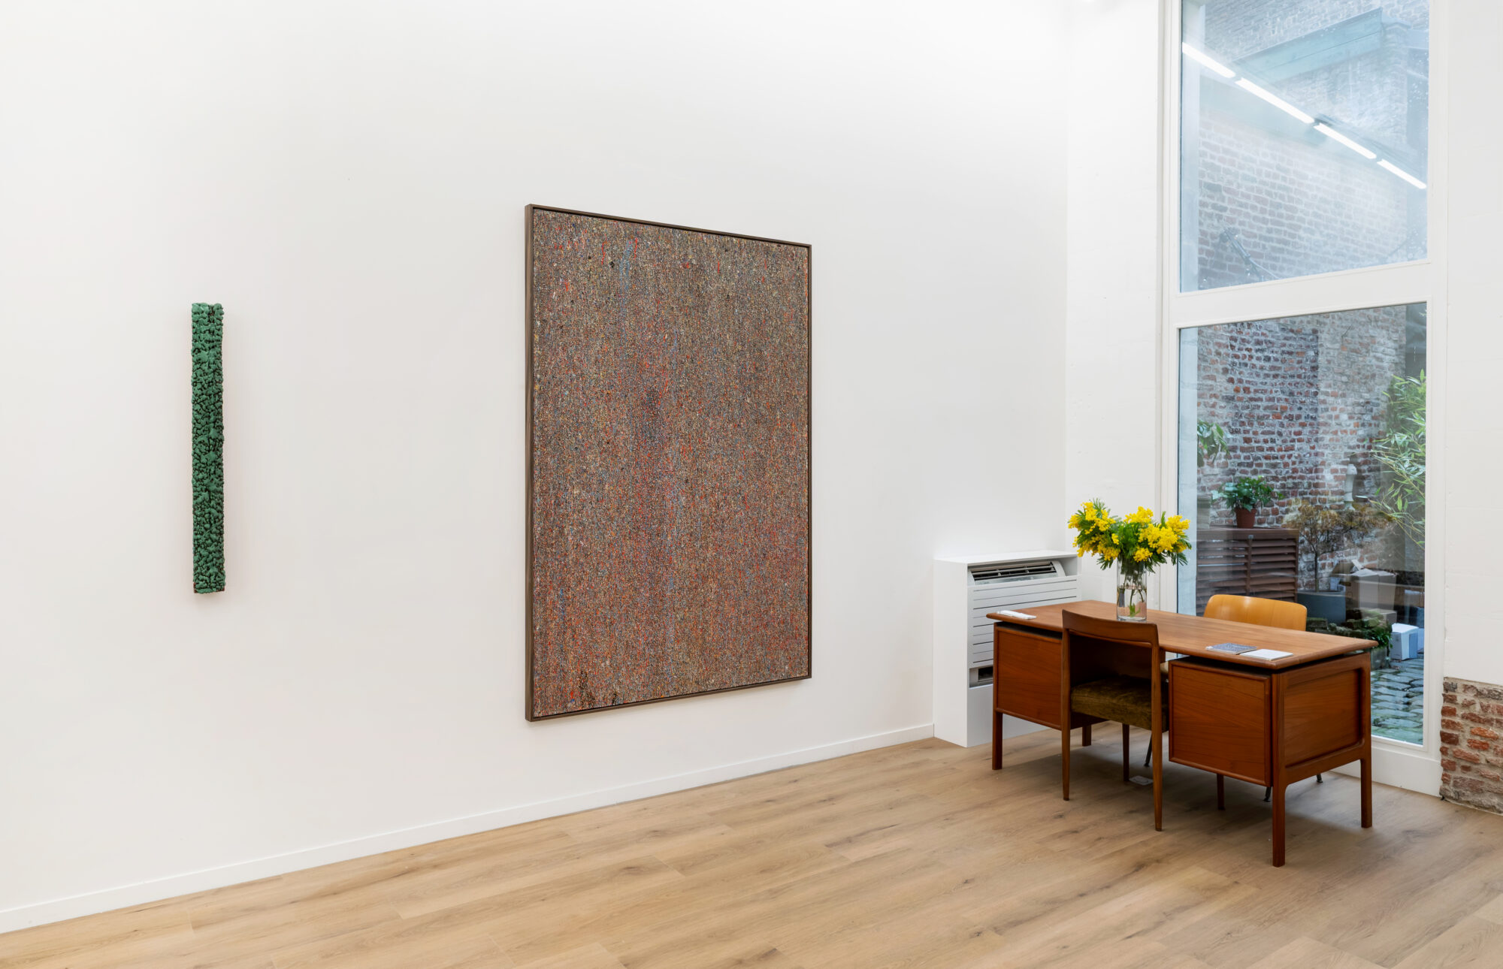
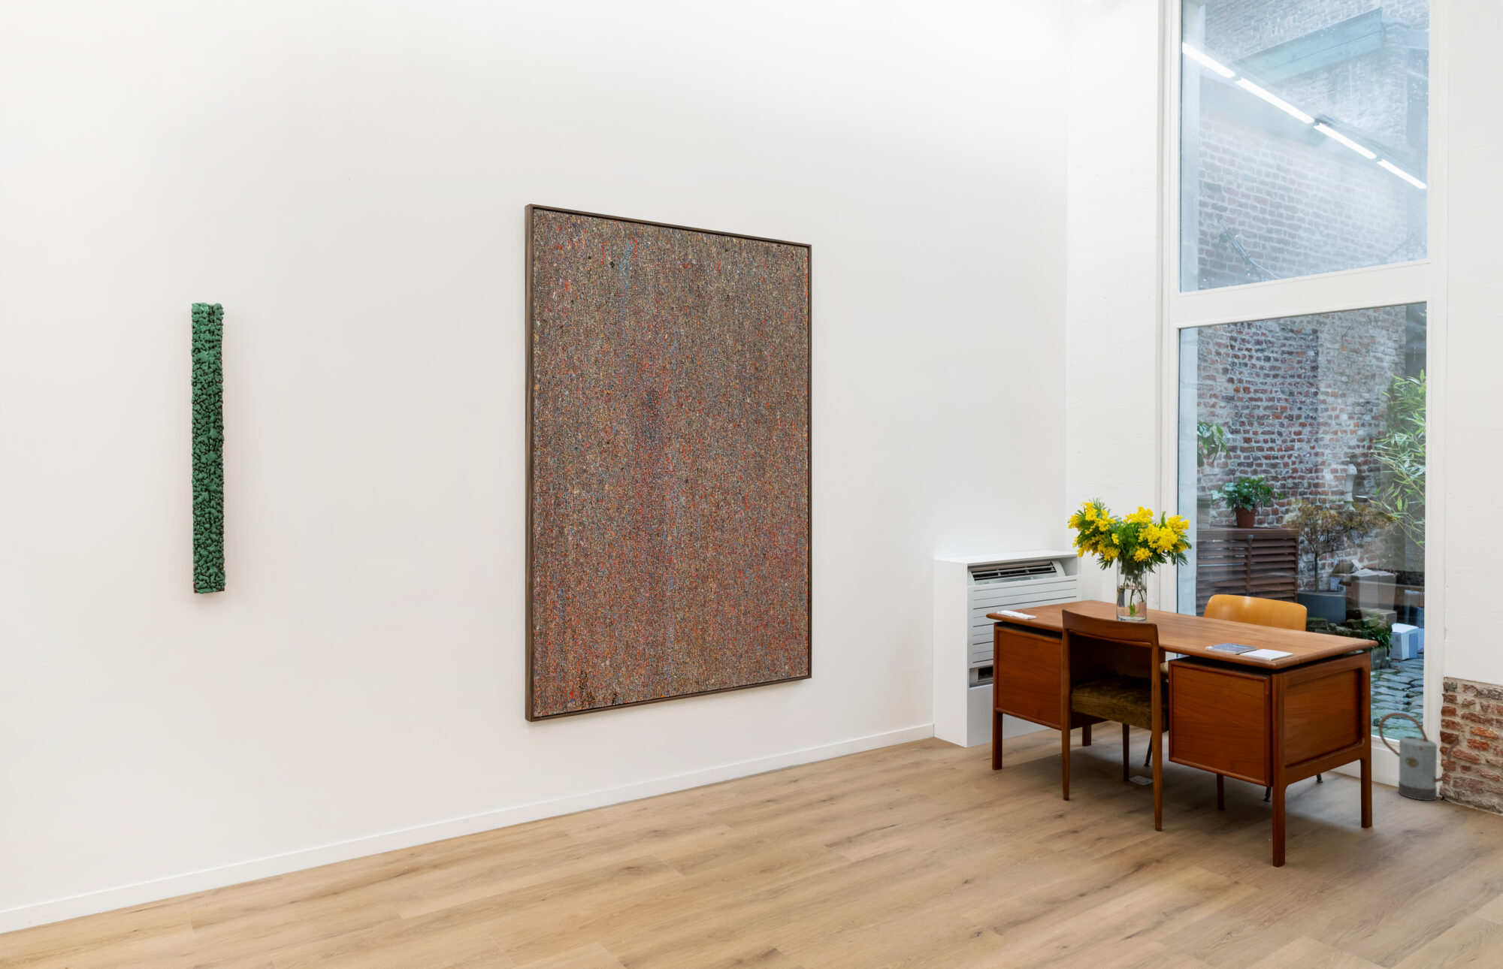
+ watering can [1377,712,1461,801]
